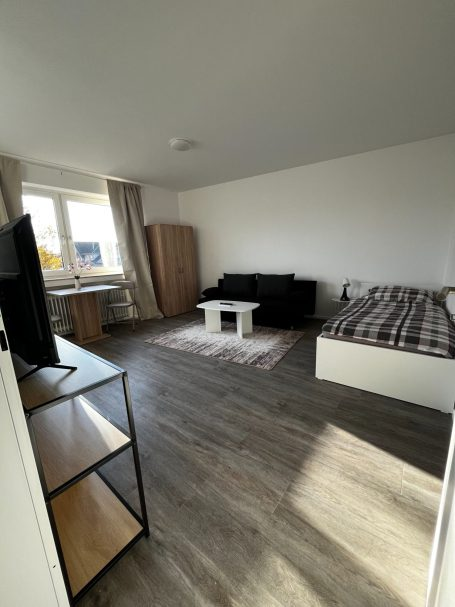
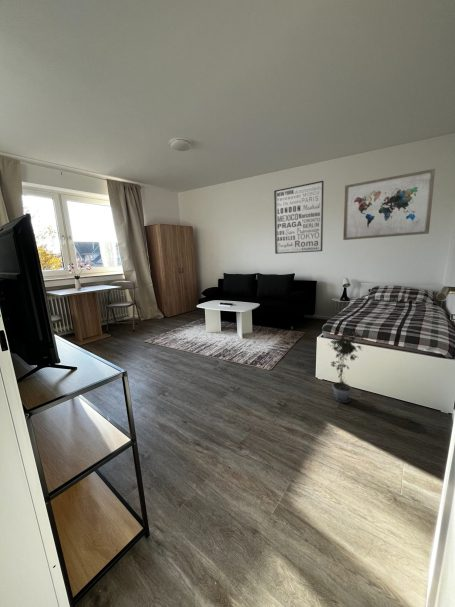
+ wall art [273,180,325,255]
+ potted plant [325,327,364,403]
+ wall art [342,168,436,241]
